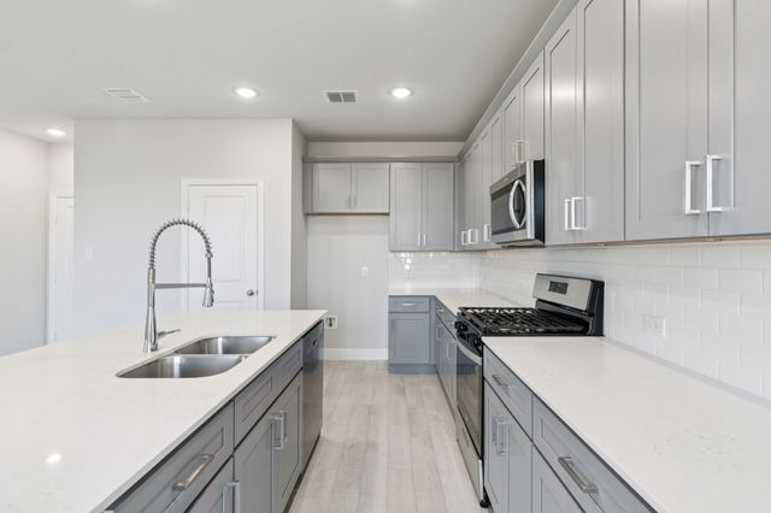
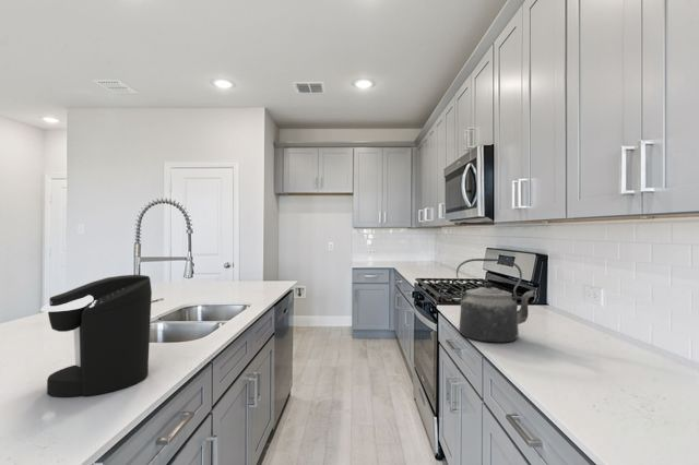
+ coffee maker [39,274,153,398]
+ kettle [455,258,535,344]
